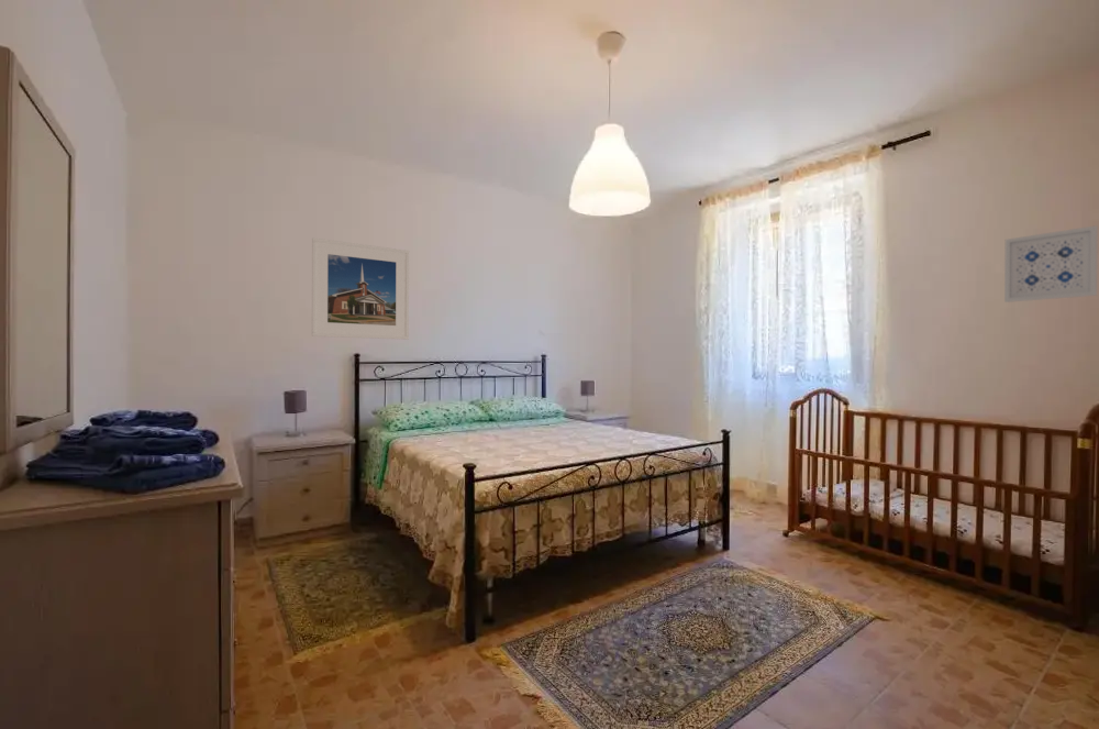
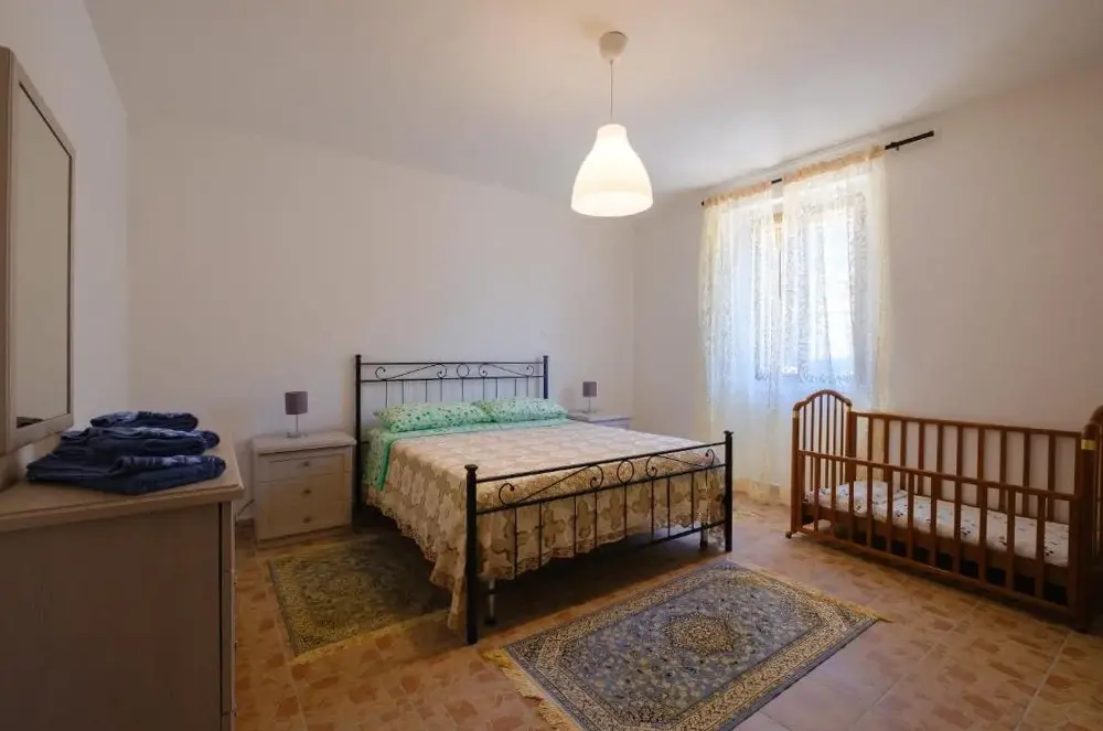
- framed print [311,236,410,341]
- wall art [1003,224,1099,303]
